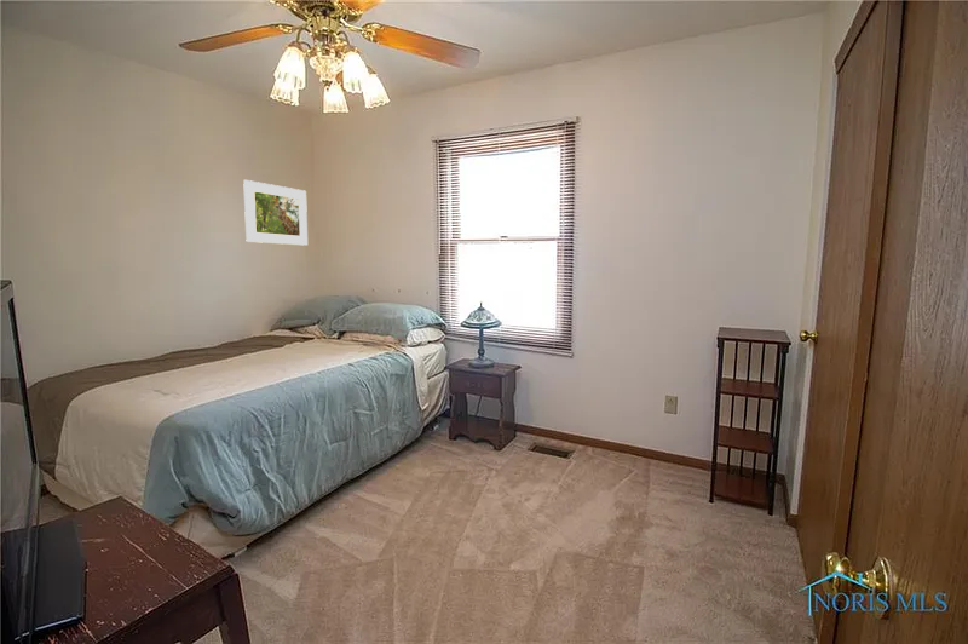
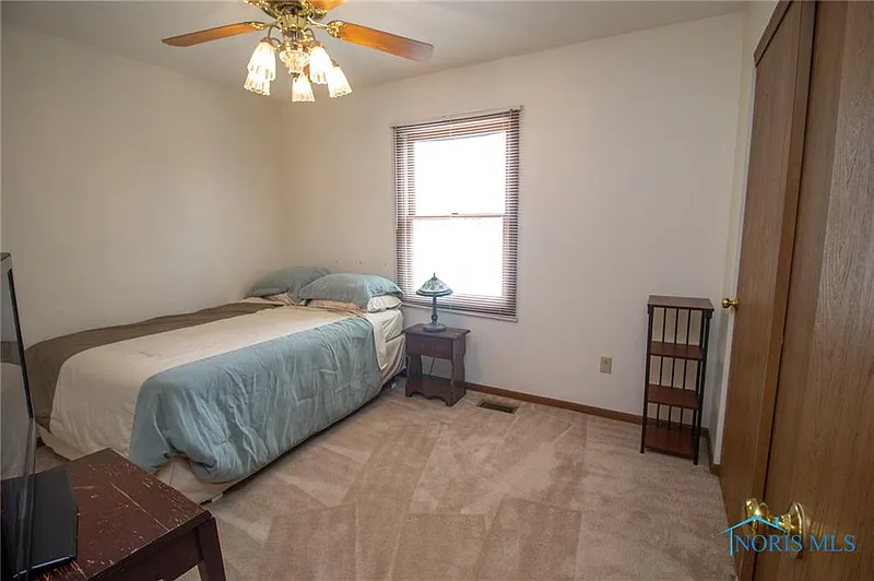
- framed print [242,179,309,247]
